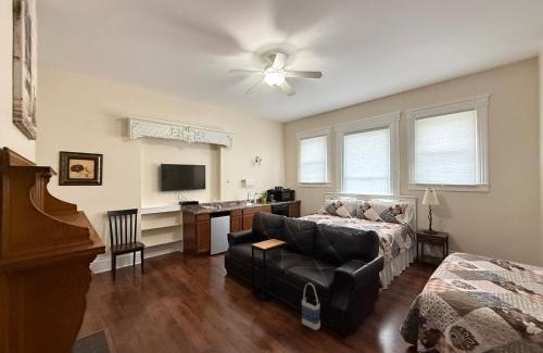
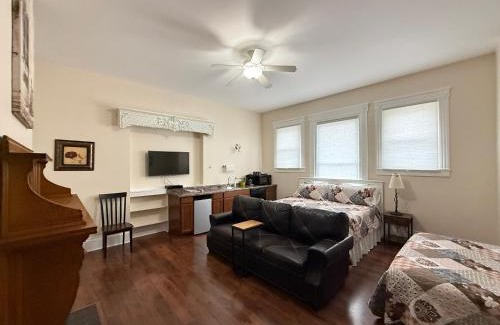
- bag [301,282,321,331]
